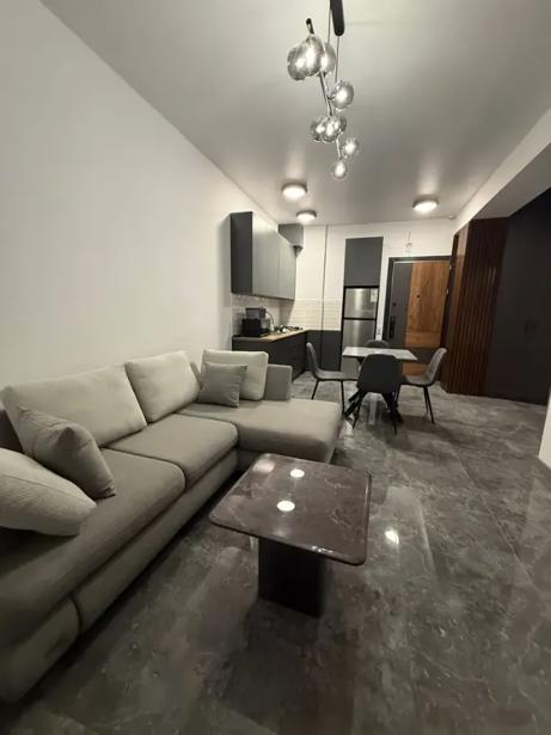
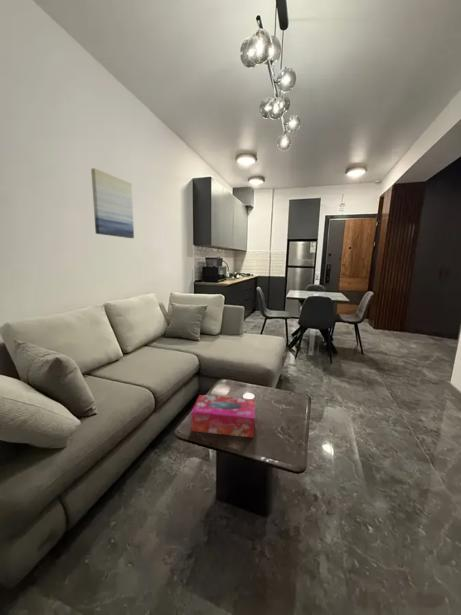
+ tissue box [190,394,256,439]
+ wall art [90,167,135,239]
